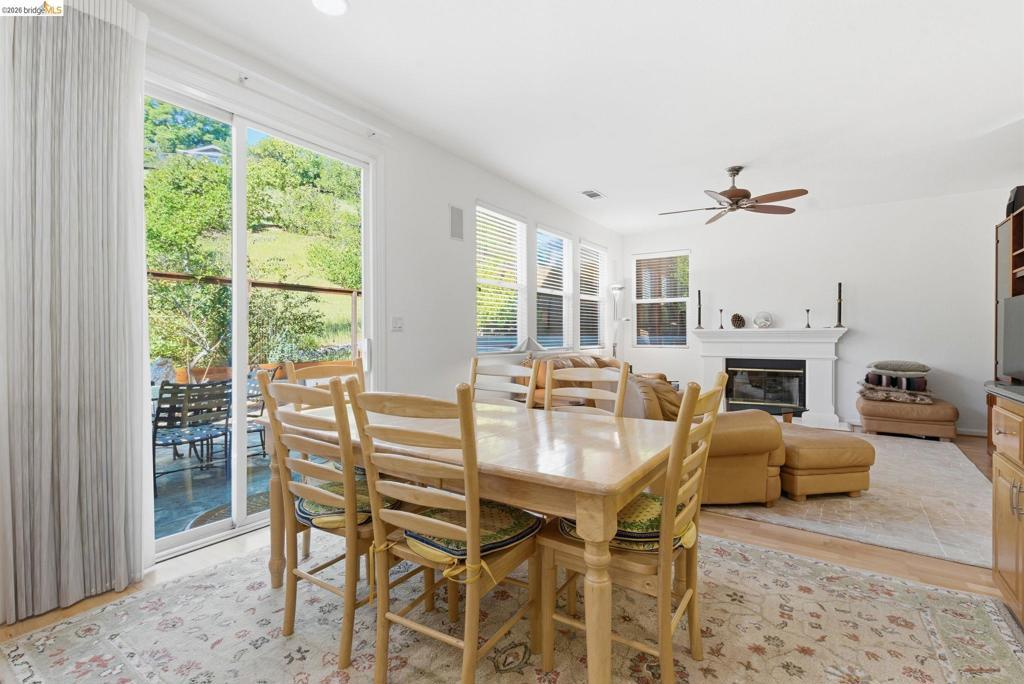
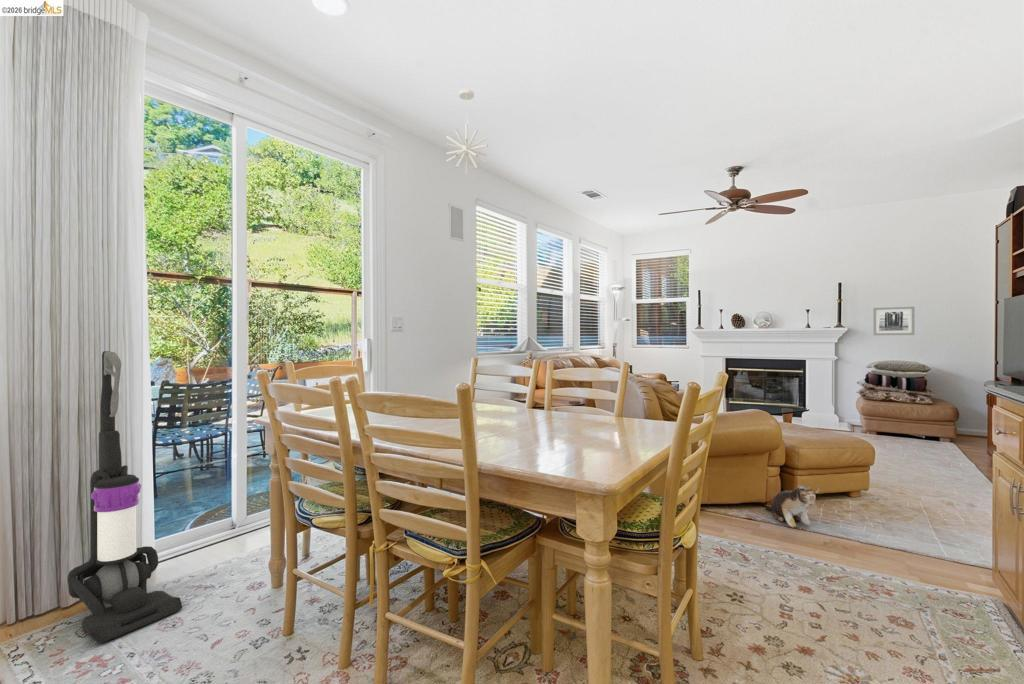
+ vacuum cleaner [66,350,183,645]
+ plush toy [764,484,821,528]
+ pendant light [444,88,489,175]
+ wall art [872,306,916,336]
